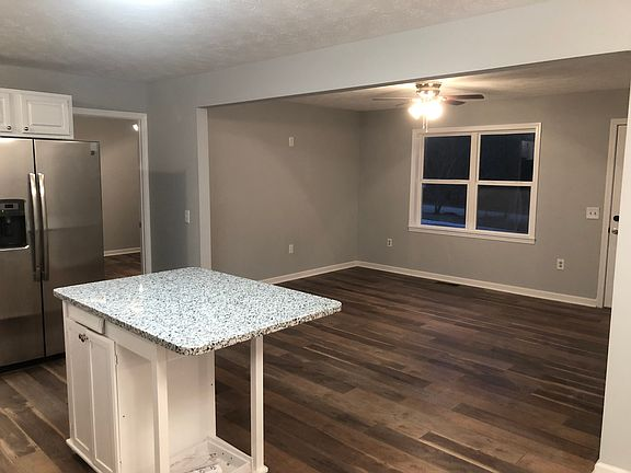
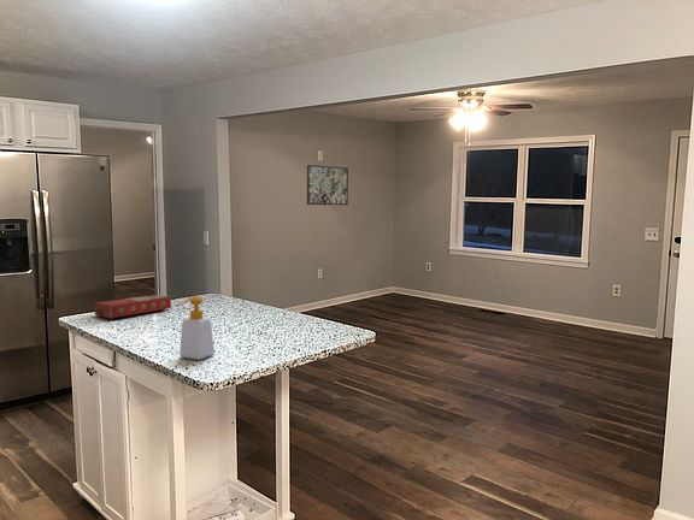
+ soap bottle [178,295,216,361]
+ macaroni box [93,294,172,320]
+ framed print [306,164,349,206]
